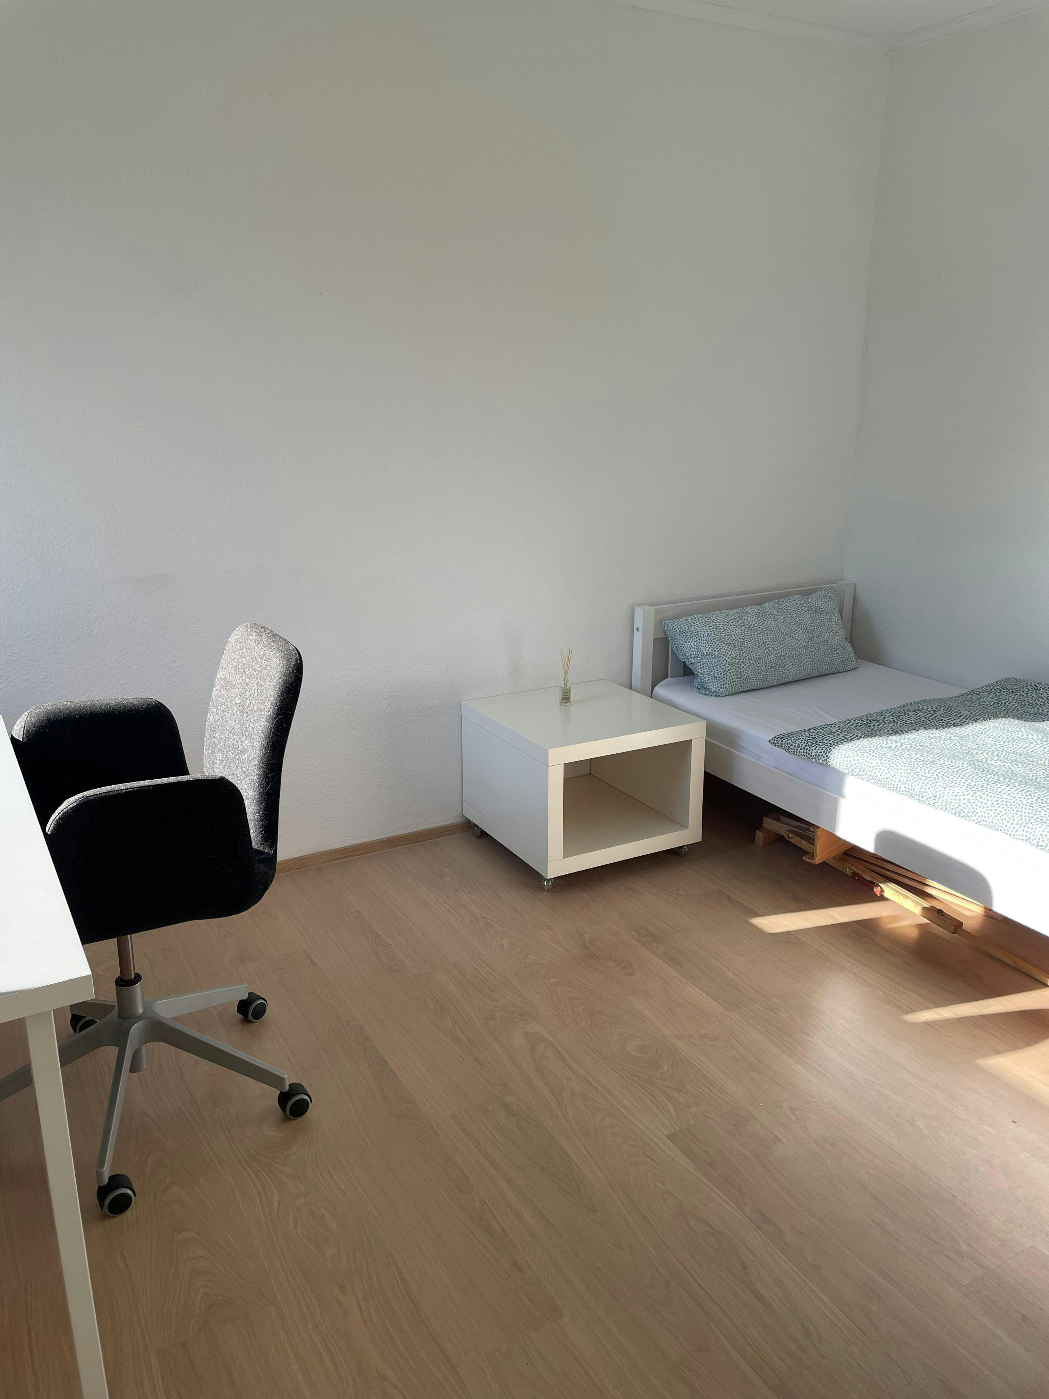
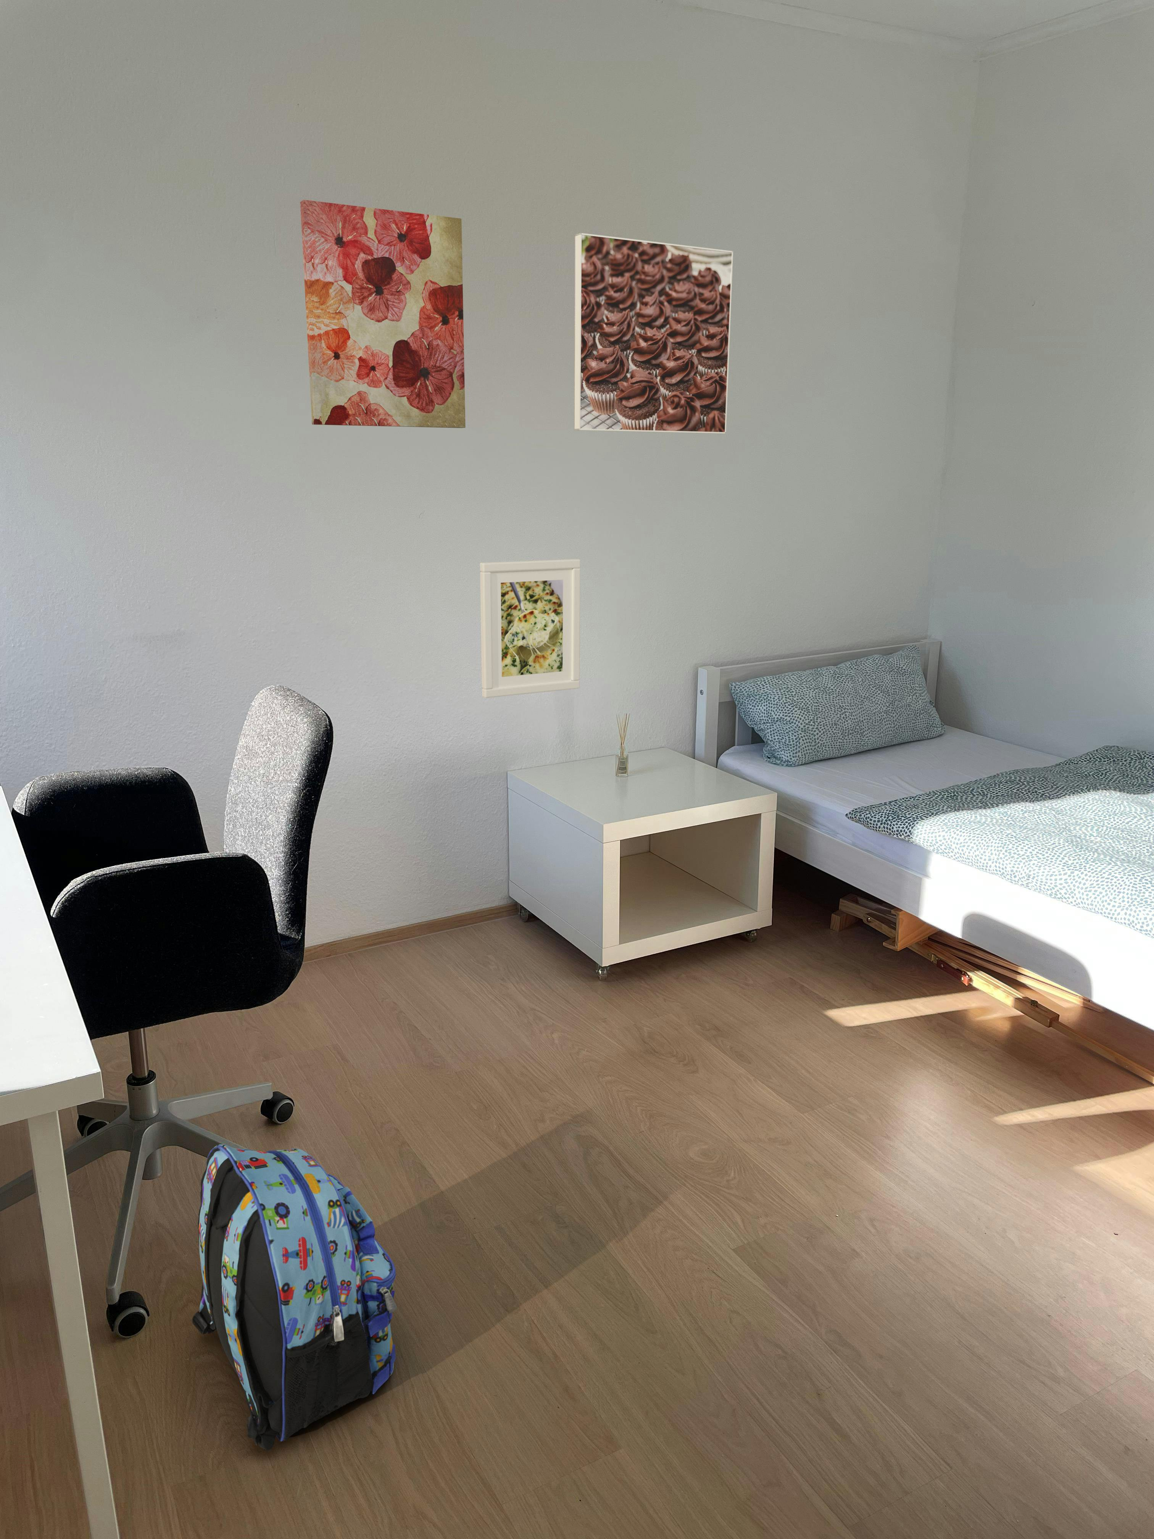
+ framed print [573,233,733,434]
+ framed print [480,559,581,698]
+ wall art [299,199,465,428]
+ backpack [192,1144,398,1451]
